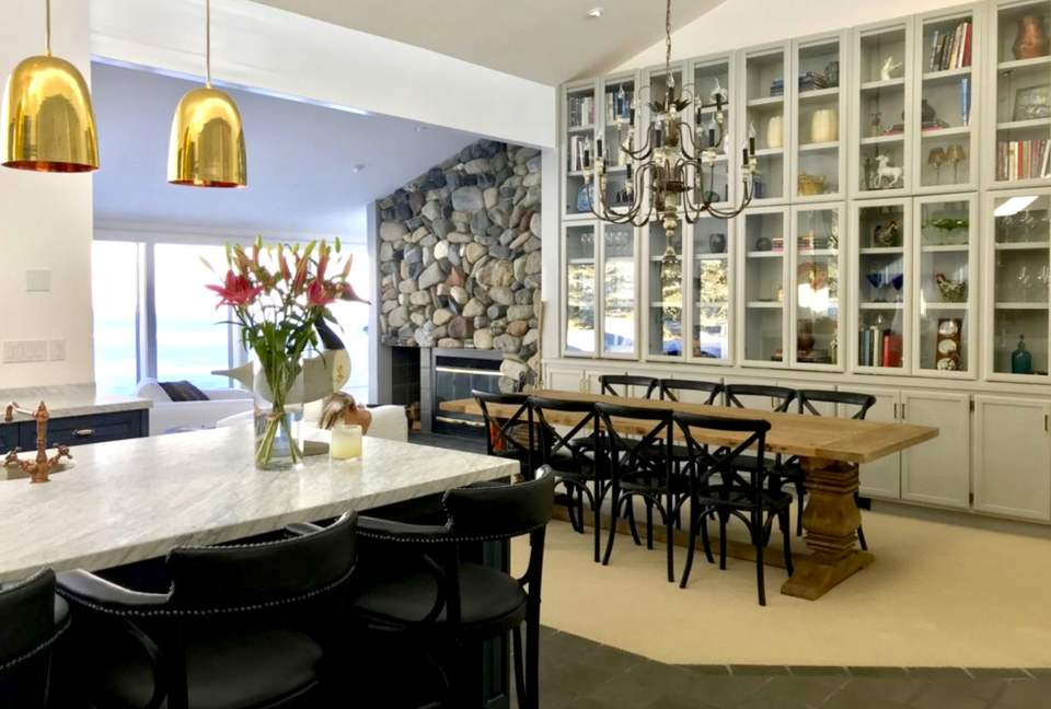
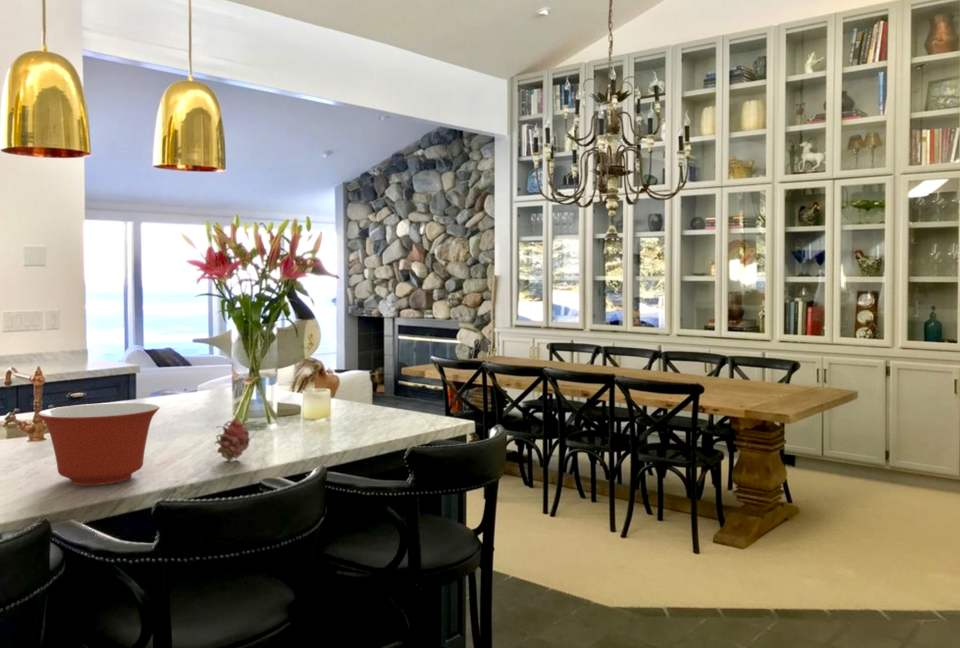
+ fruit [214,413,251,462]
+ mixing bowl [37,402,160,486]
